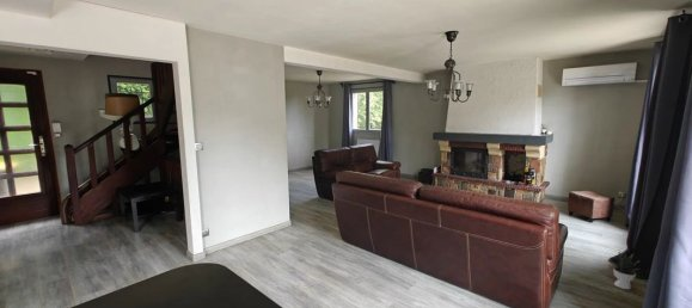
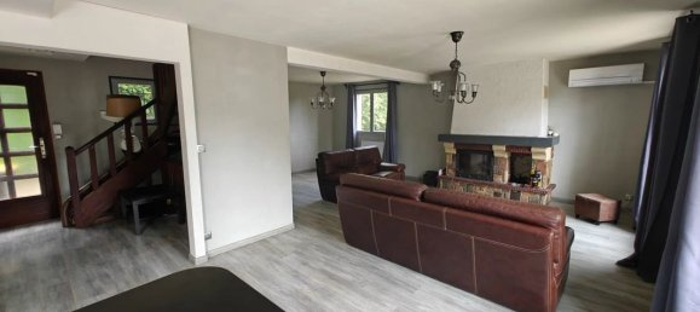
- potted plant [607,251,641,290]
